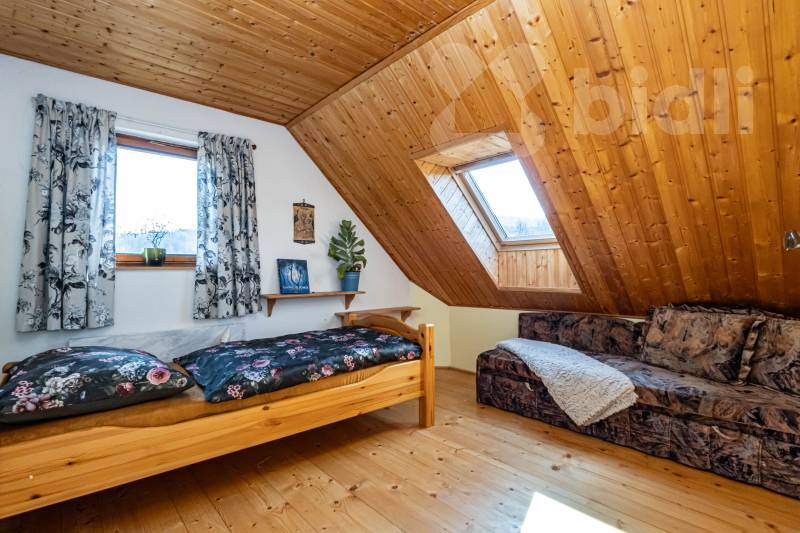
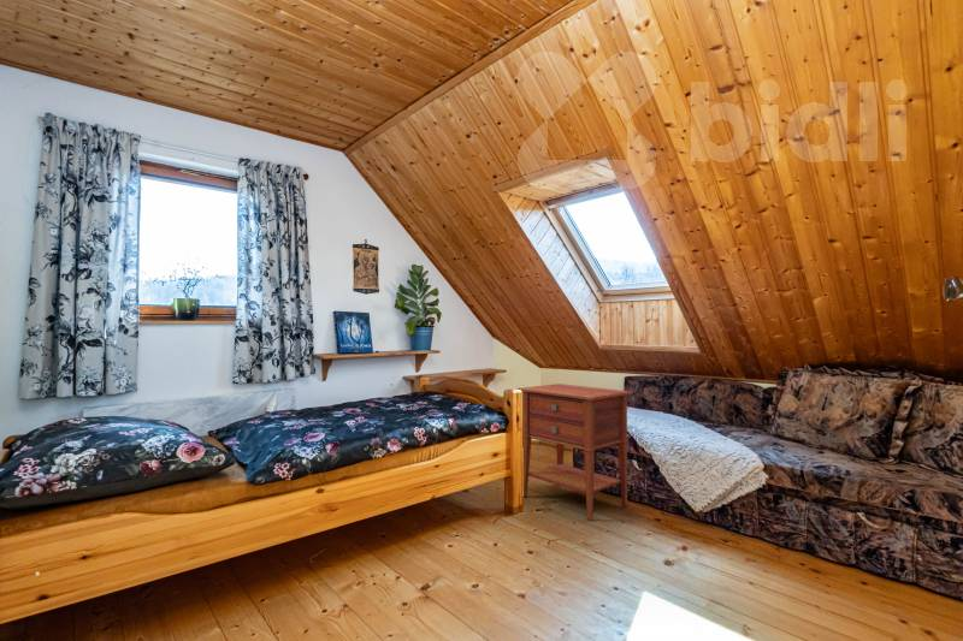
+ nightstand [516,382,633,522]
